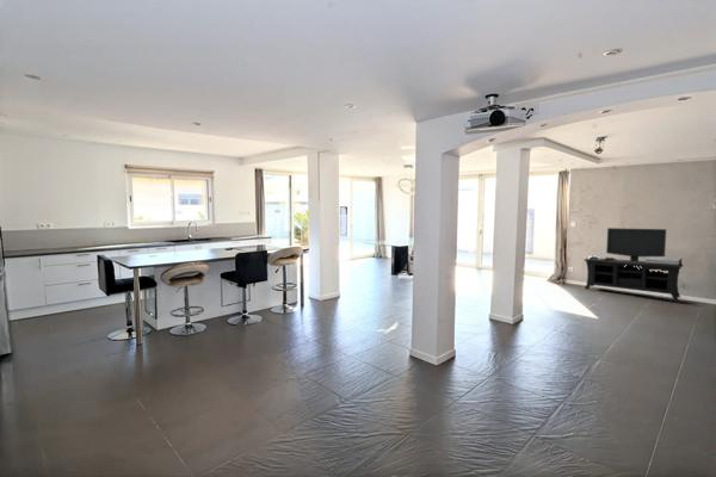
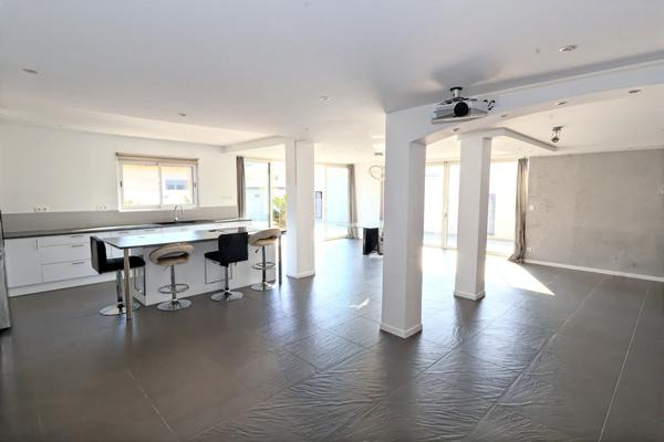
- media console [584,227,685,303]
